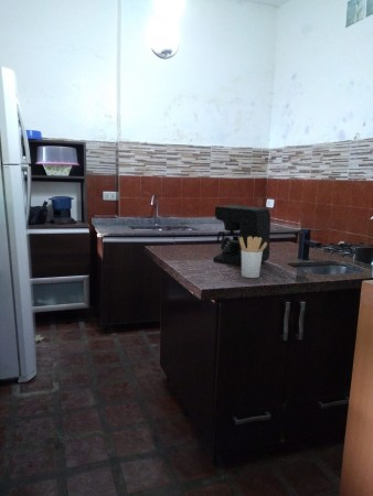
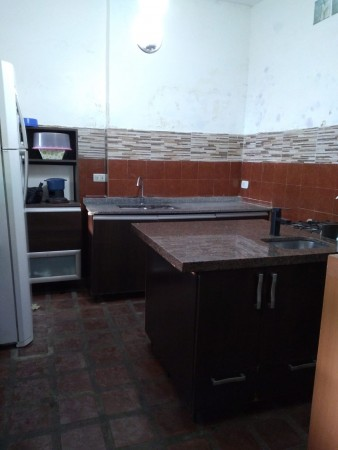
- coffee maker [212,204,271,267]
- utensil holder [238,237,267,279]
